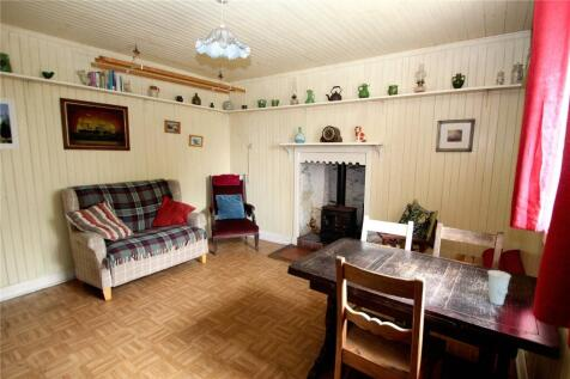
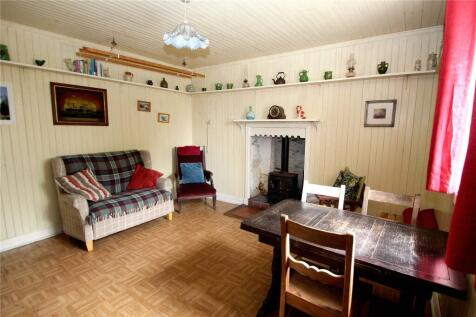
- cup [486,269,513,306]
